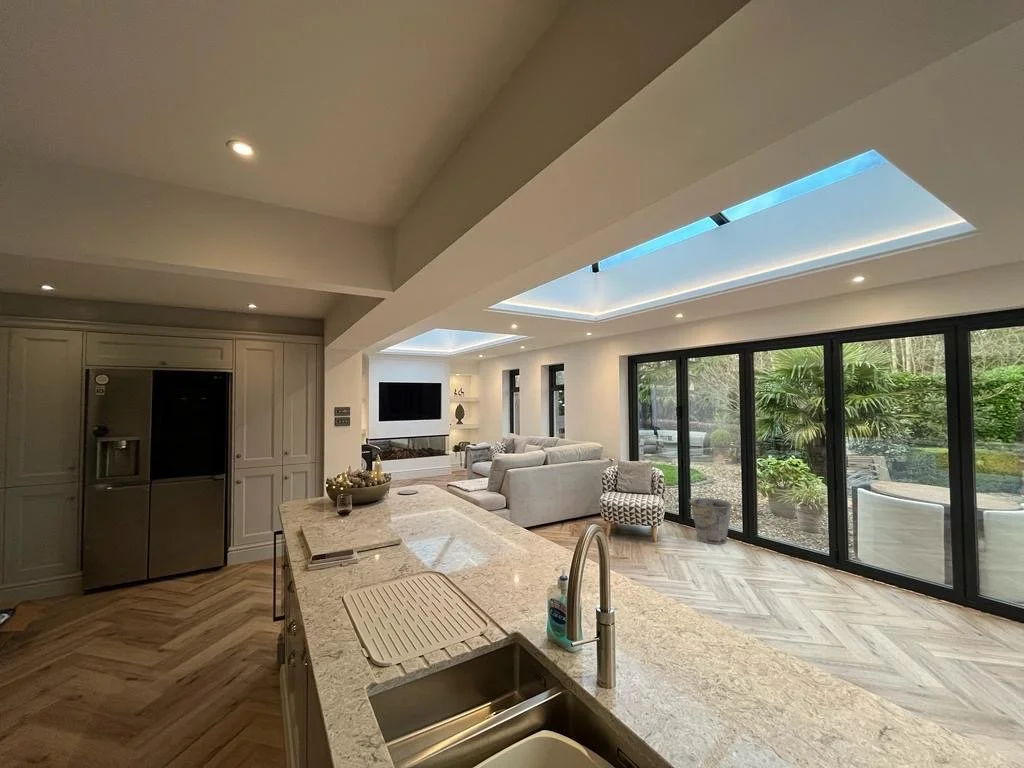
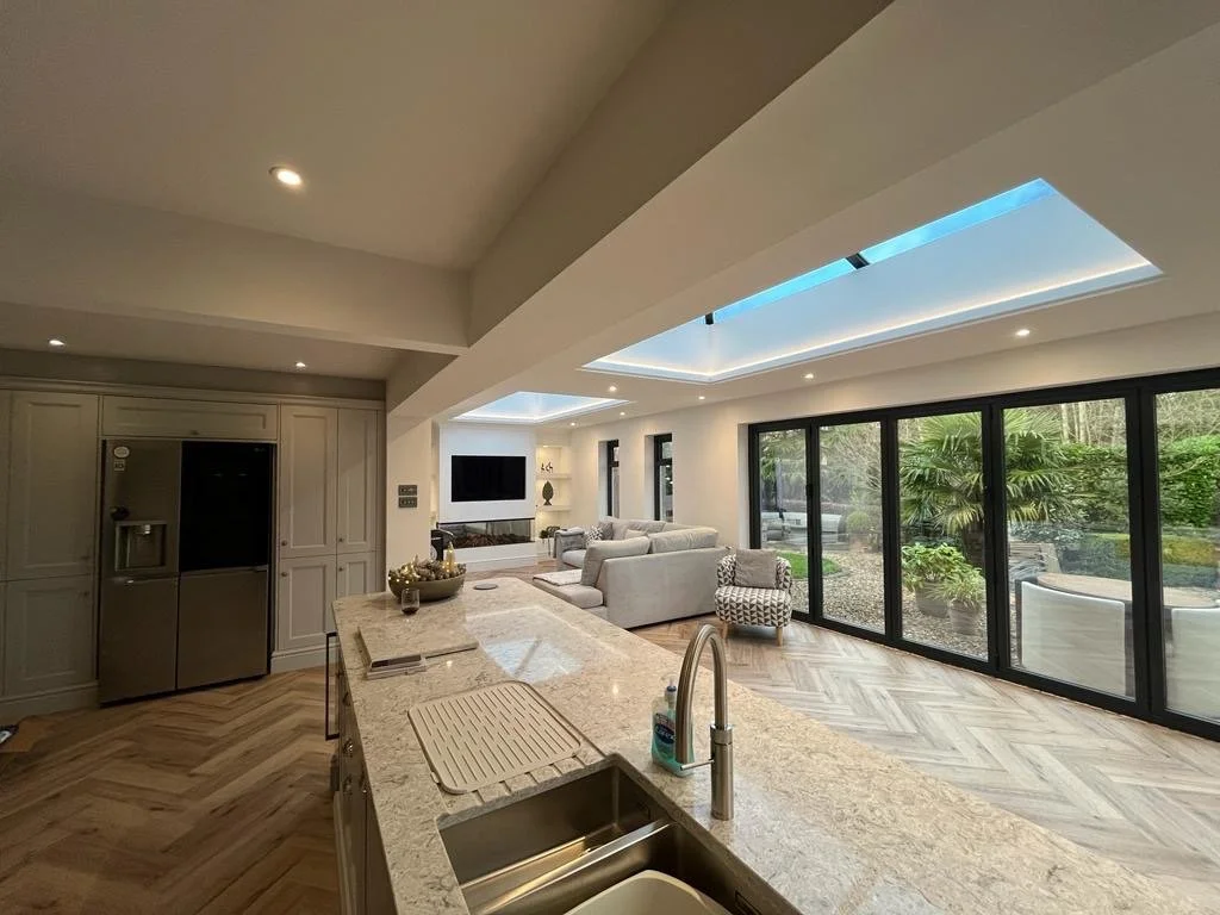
- bucket [688,497,733,546]
